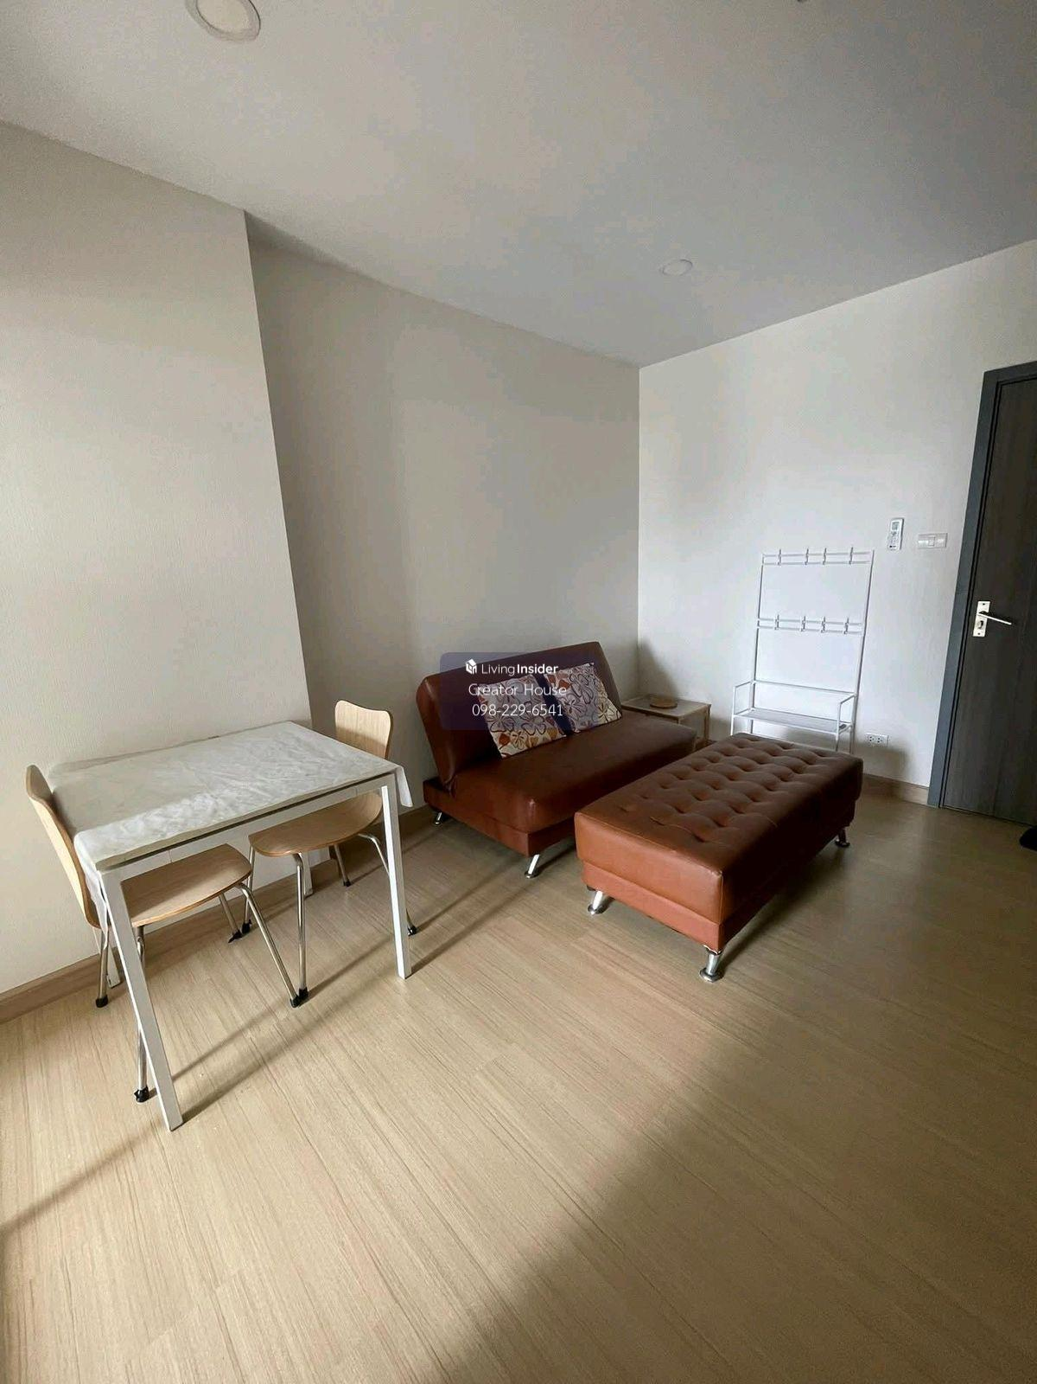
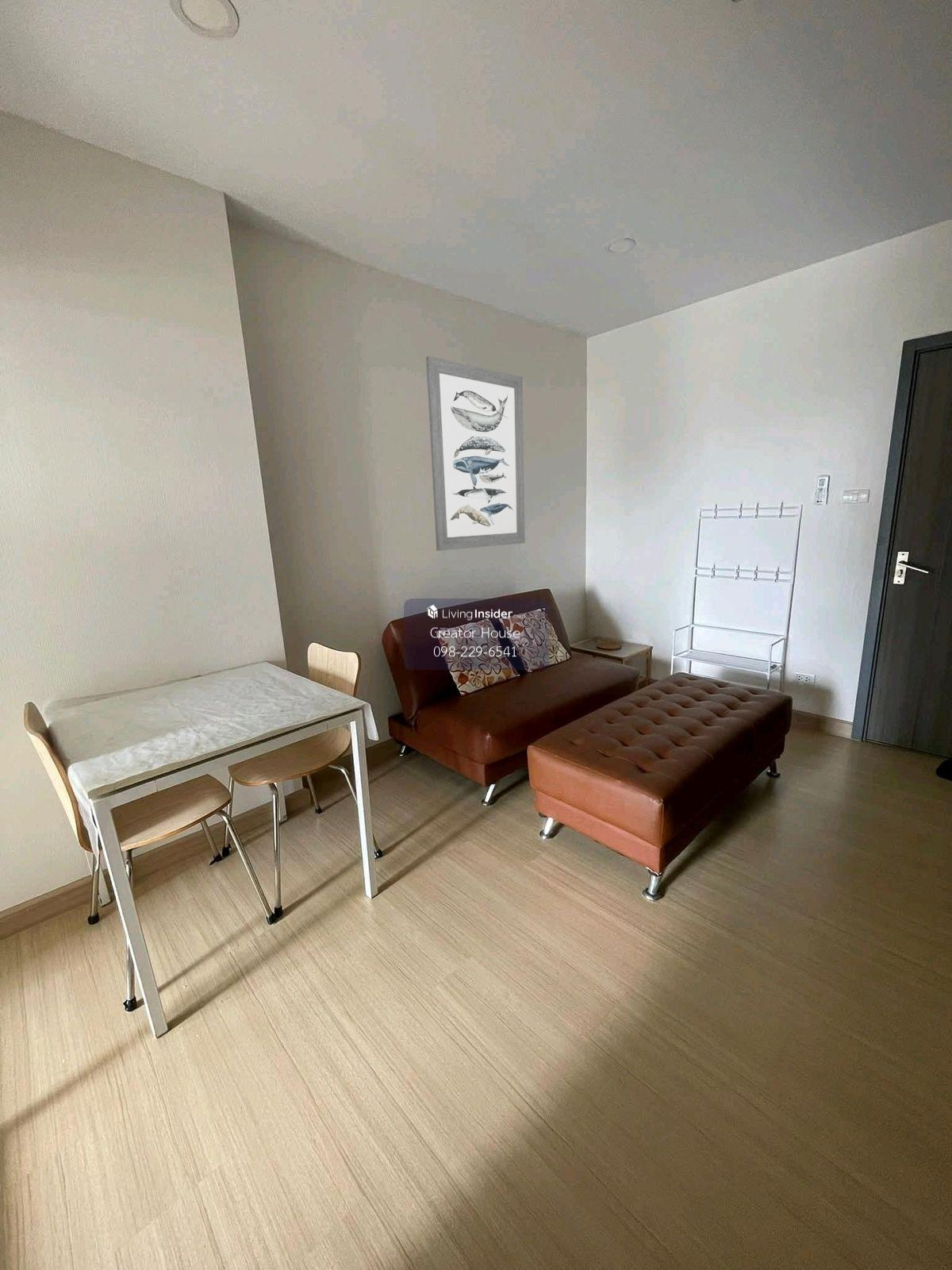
+ wall art [425,356,525,552]
